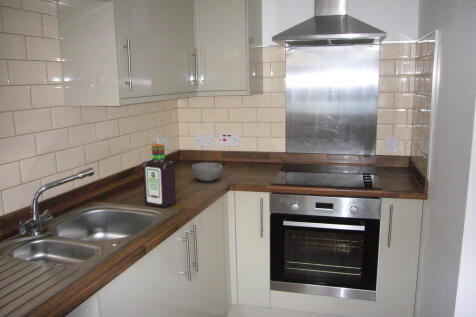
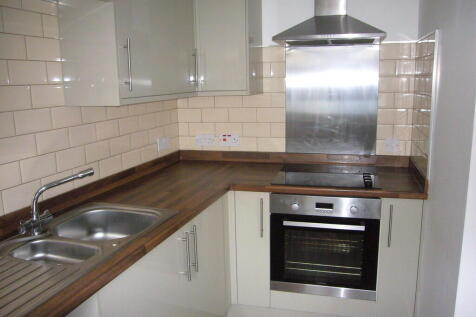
- bowl [191,162,224,182]
- bottle [142,143,177,209]
